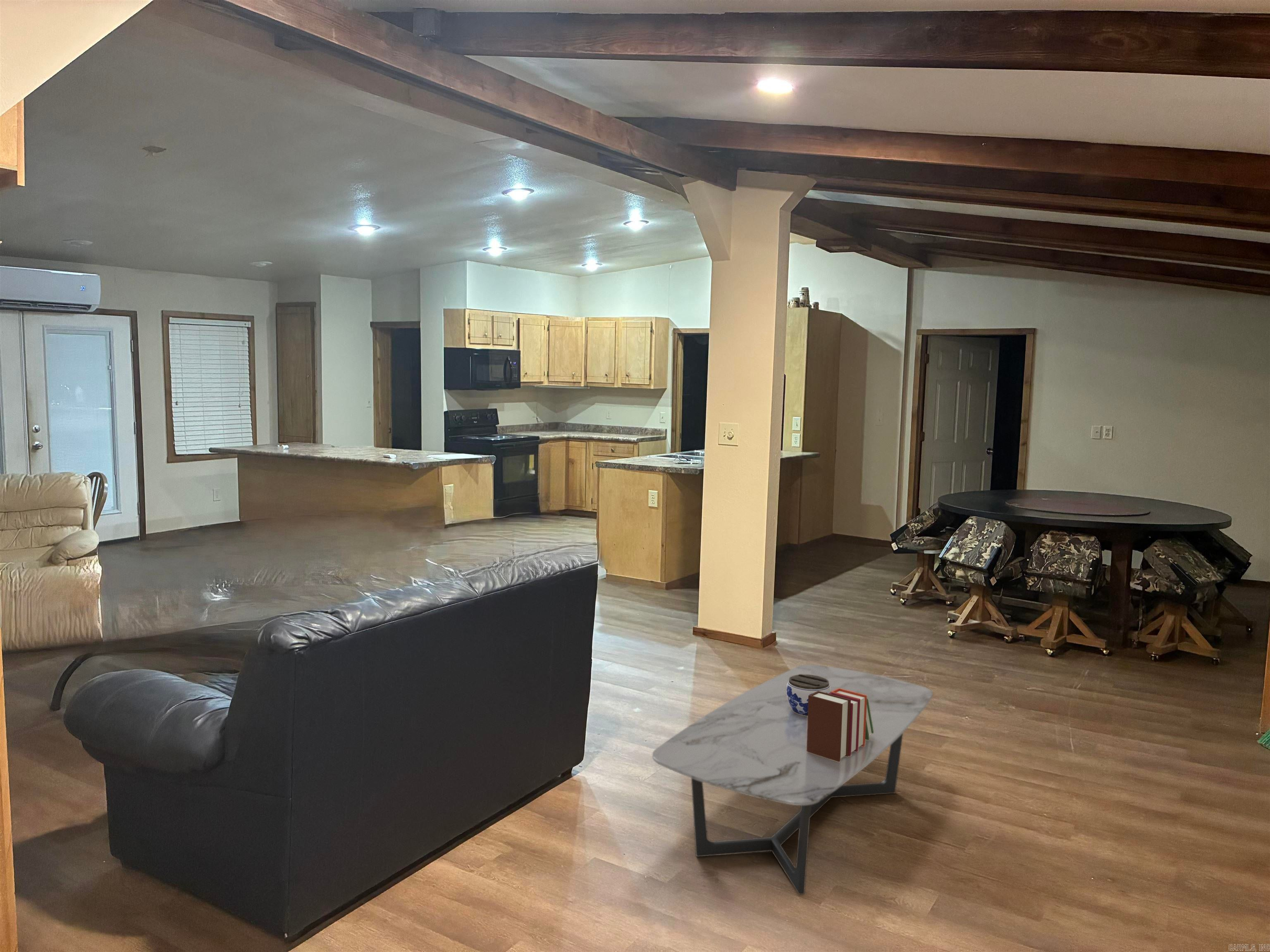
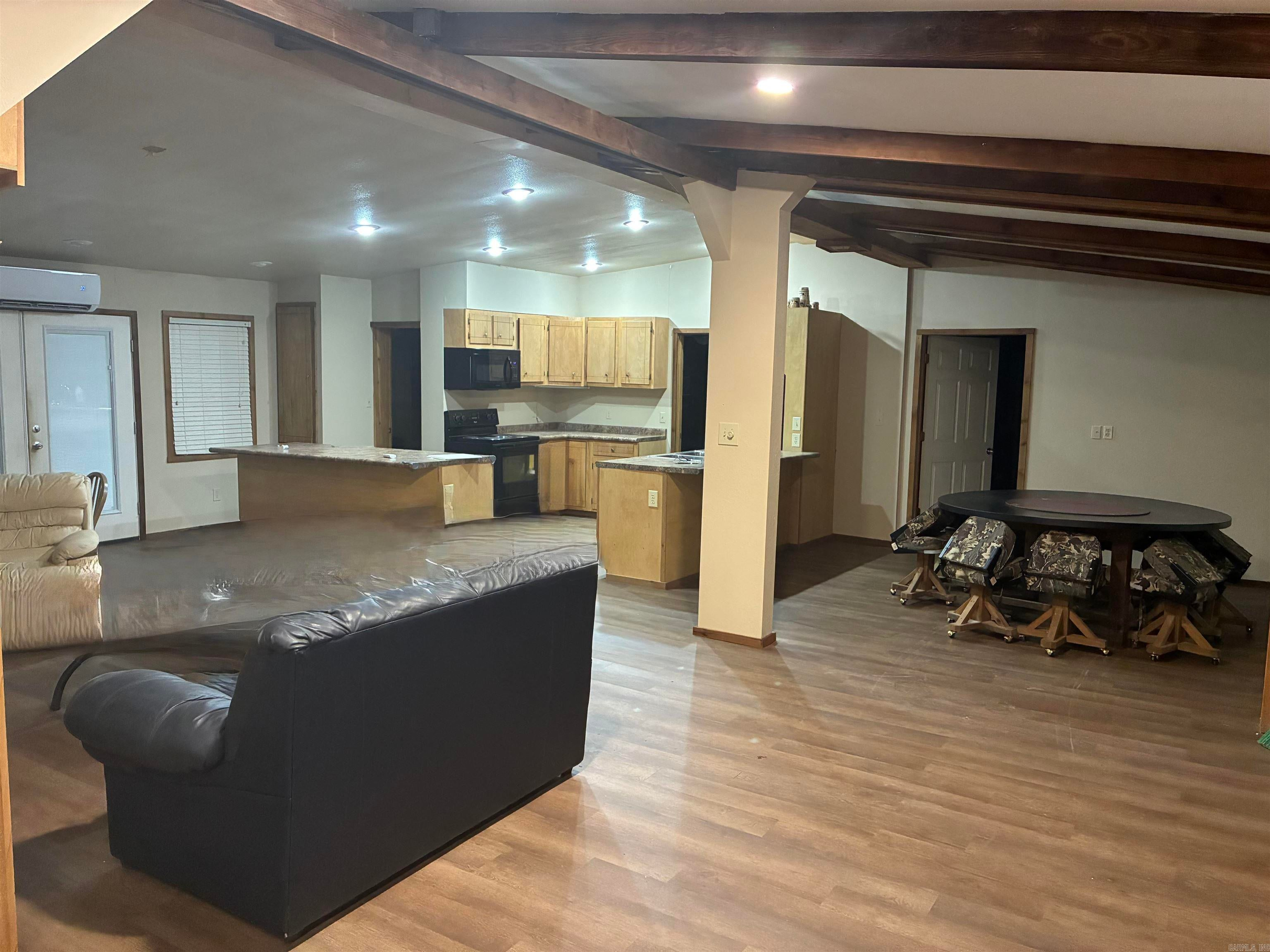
- books [807,688,874,762]
- jar [786,674,831,716]
- coffee table [652,664,933,895]
